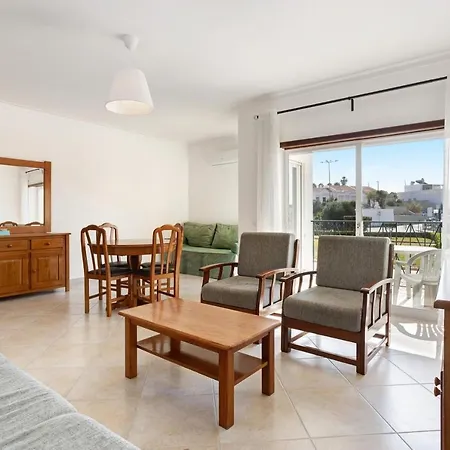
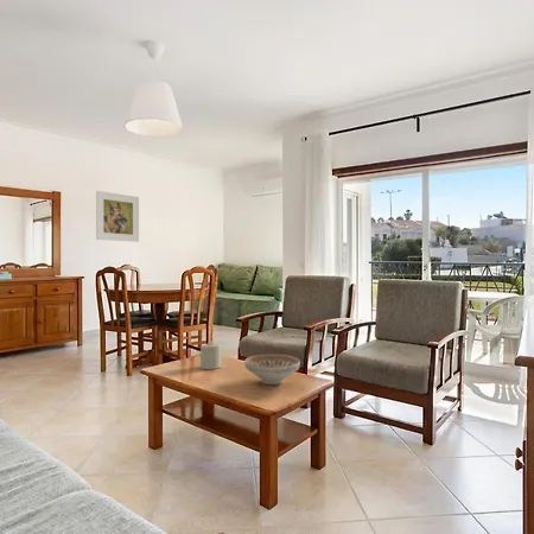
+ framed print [95,190,140,242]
+ candle [199,339,222,370]
+ decorative bowl [243,354,301,386]
